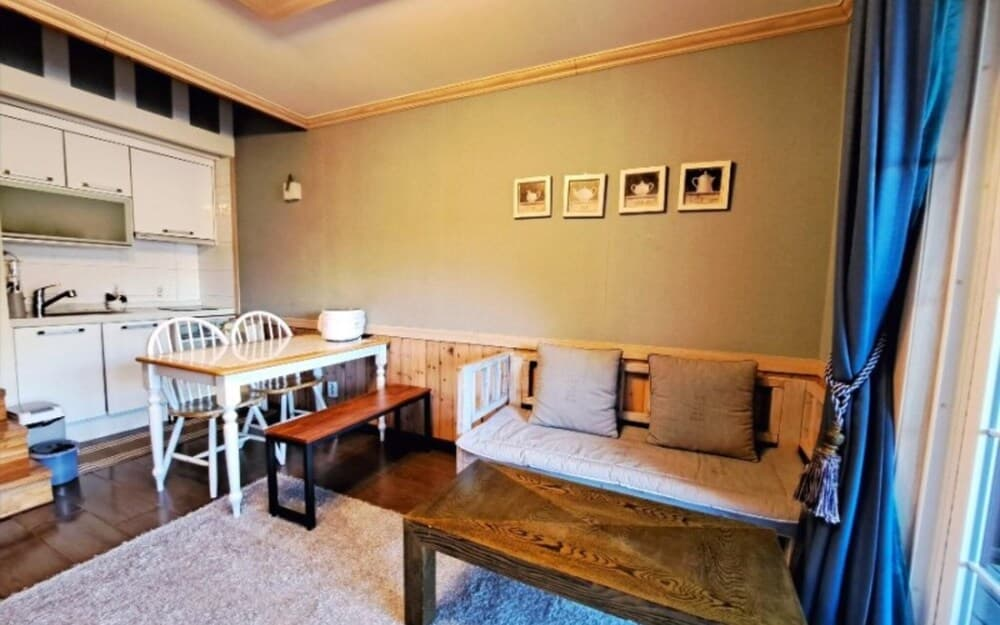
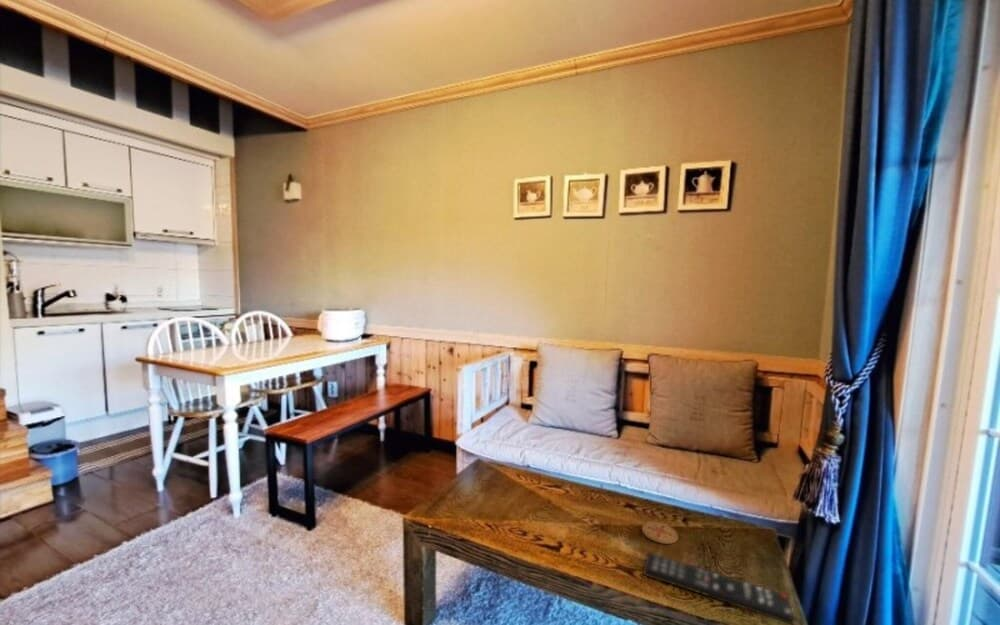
+ remote control [642,551,795,625]
+ coaster [641,521,679,545]
